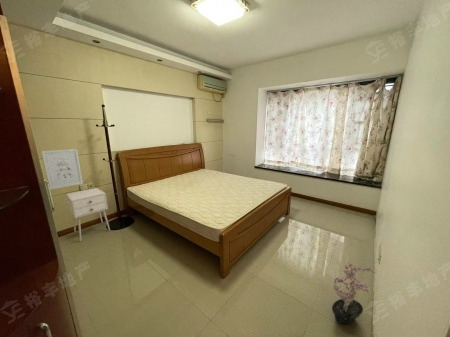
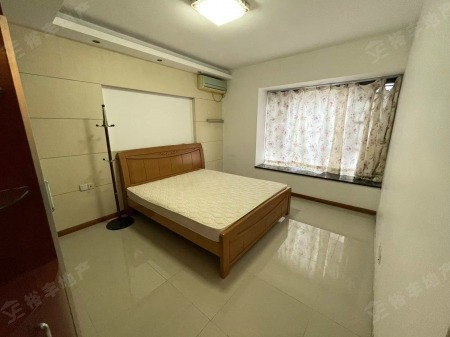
- potted plant [331,262,377,325]
- wall art [41,148,84,191]
- nightstand [65,187,111,242]
